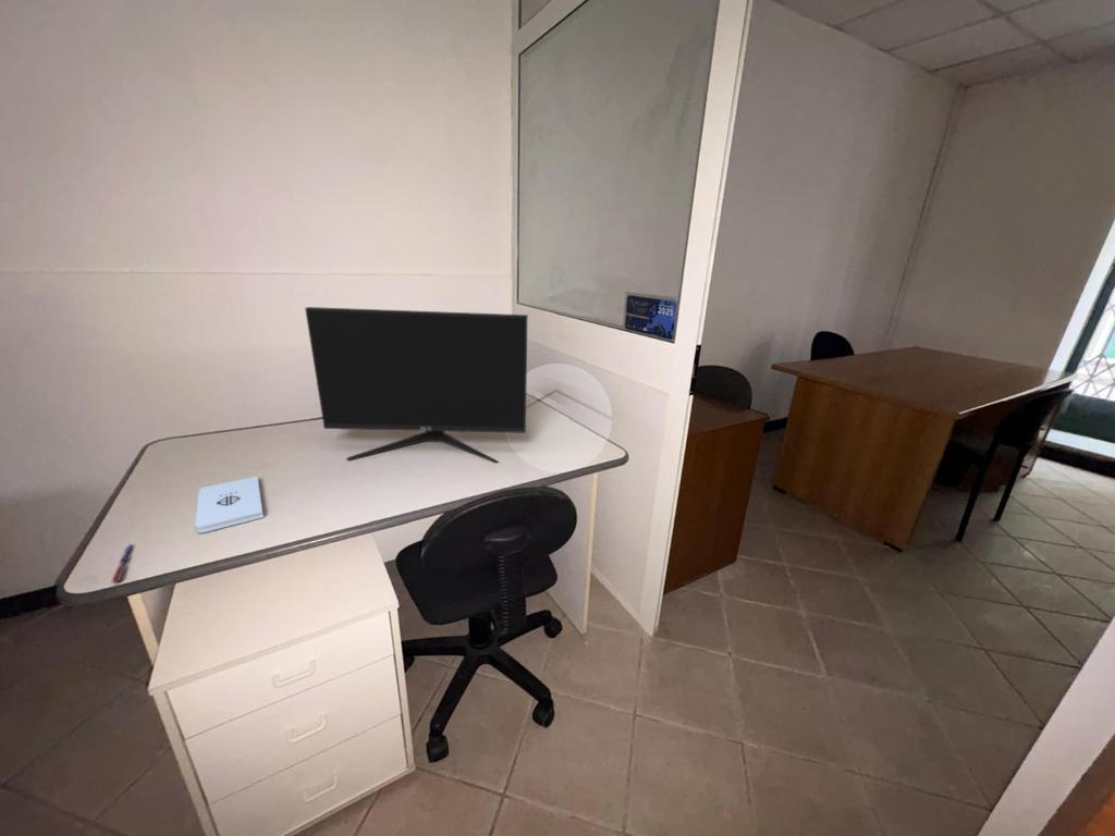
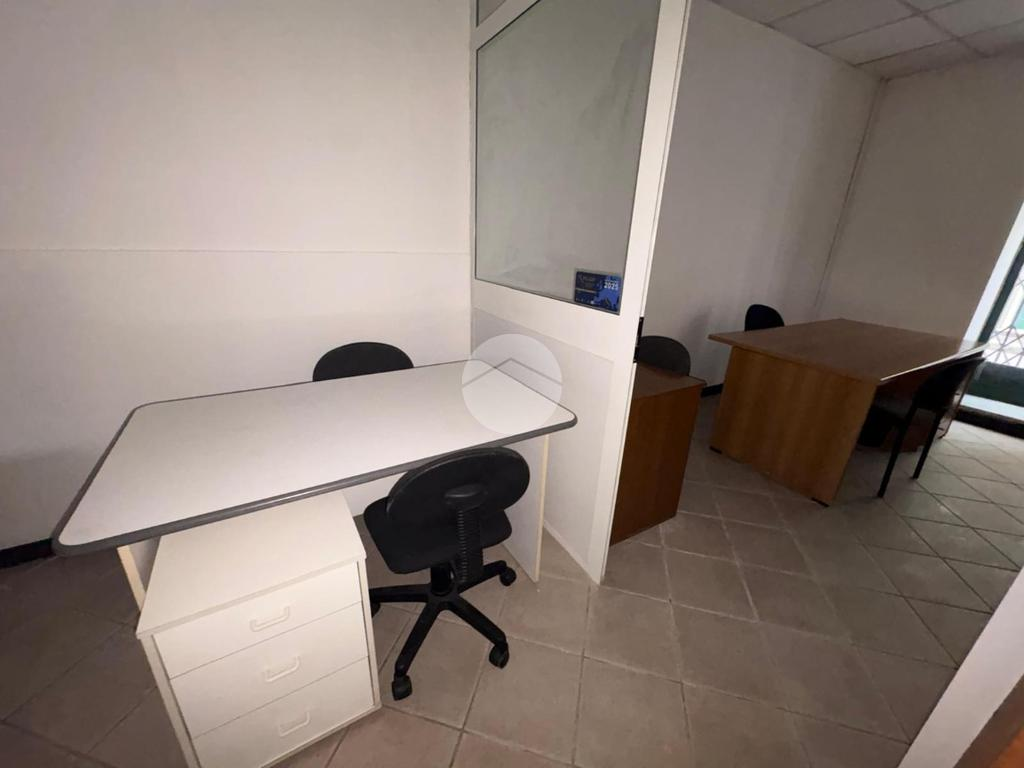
- notepad [194,476,265,533]
- computer monitor [304,306,529,464]
- pen [110,543,135,583]
